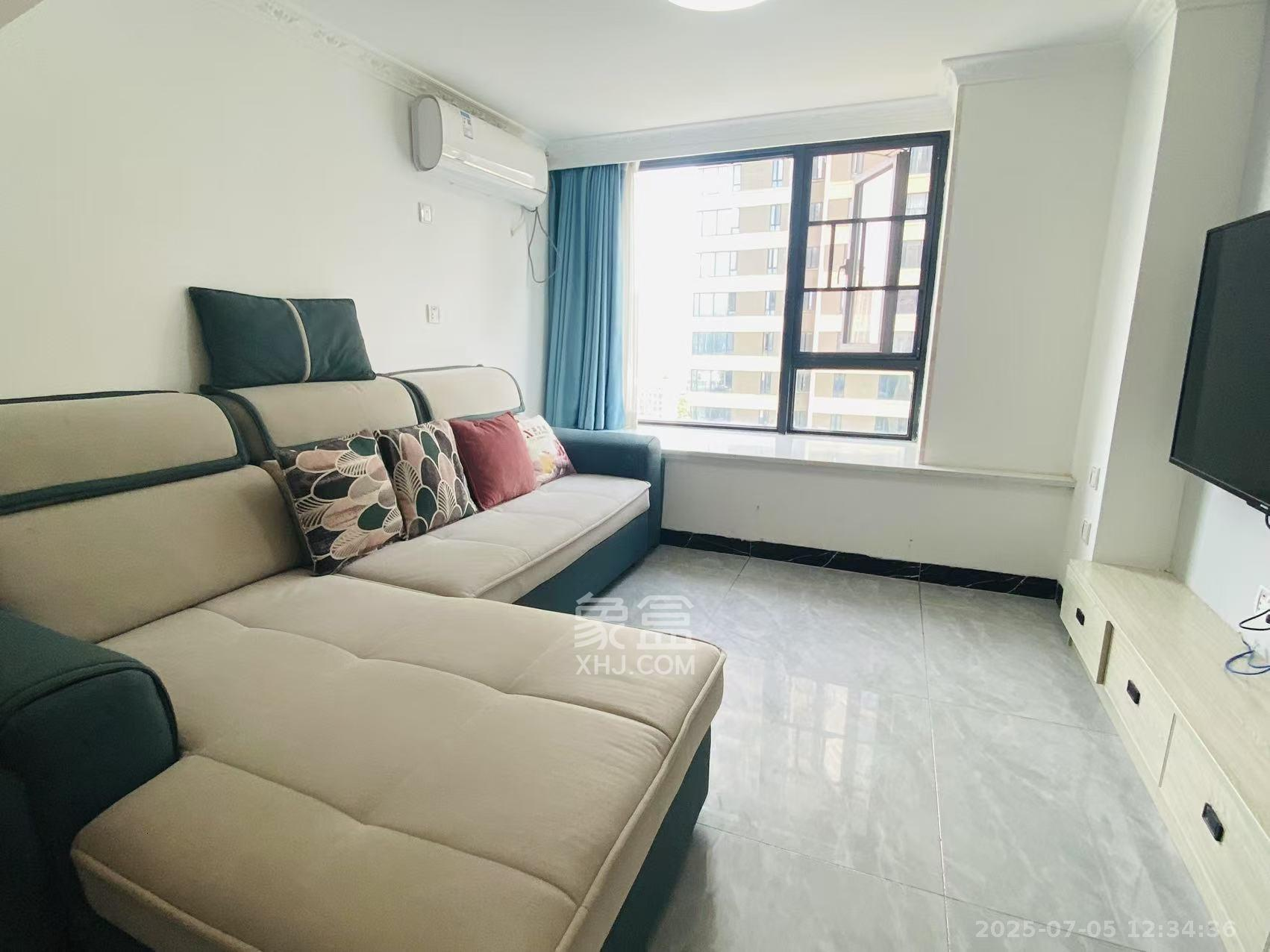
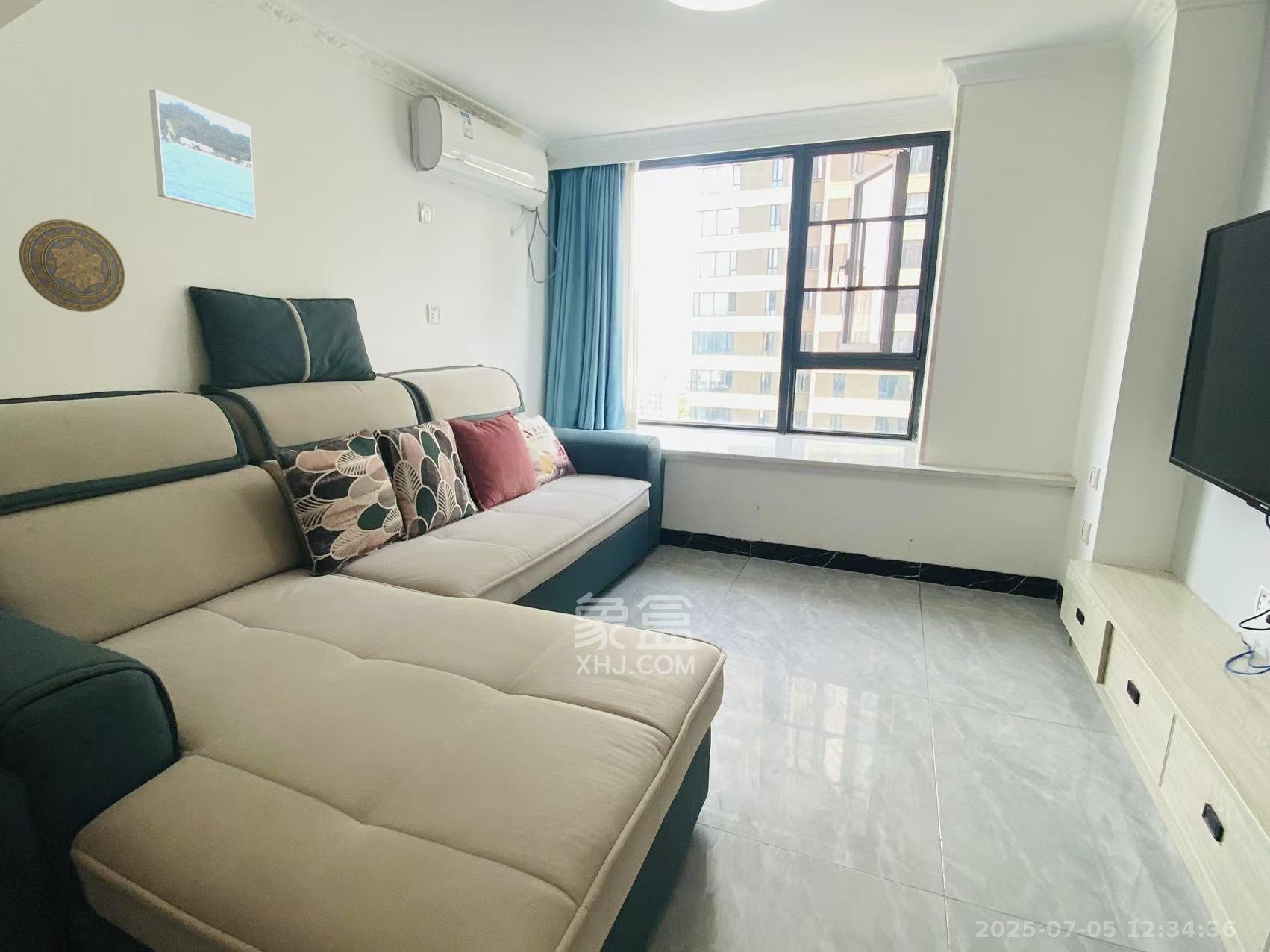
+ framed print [148,89,257,219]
+ decorative plate [19,219,126,313]
